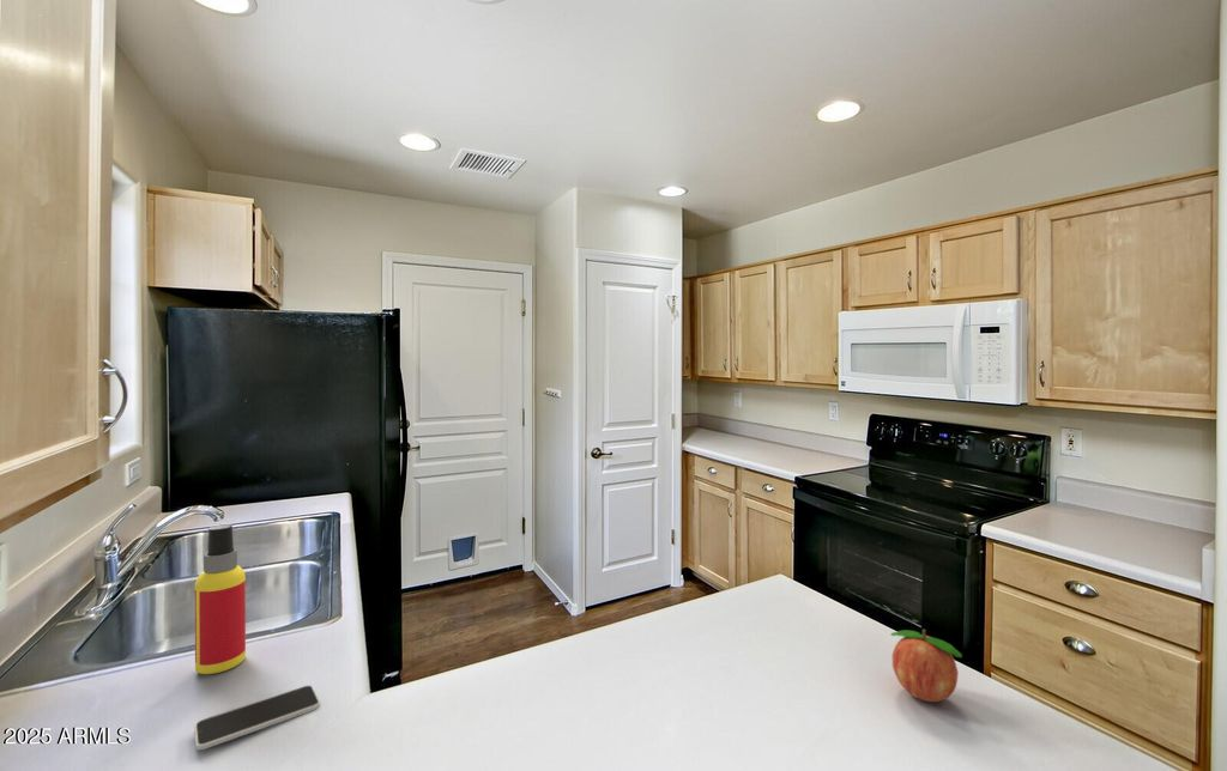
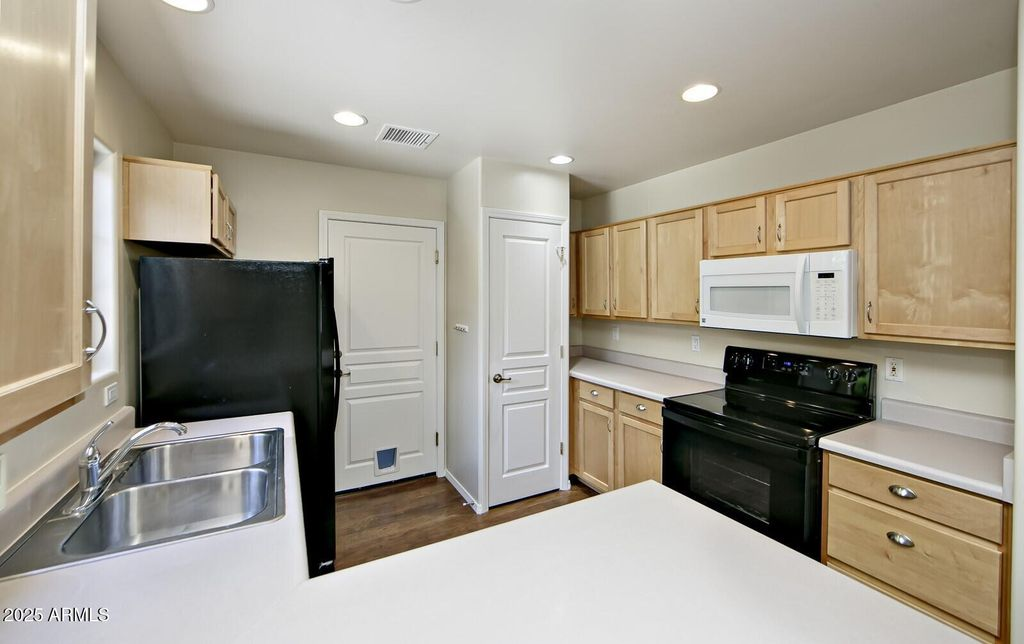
- spray bottle [194,523,247,675]
- fruit [890,629,963,703]
- smartphone [193,685,321,751]
